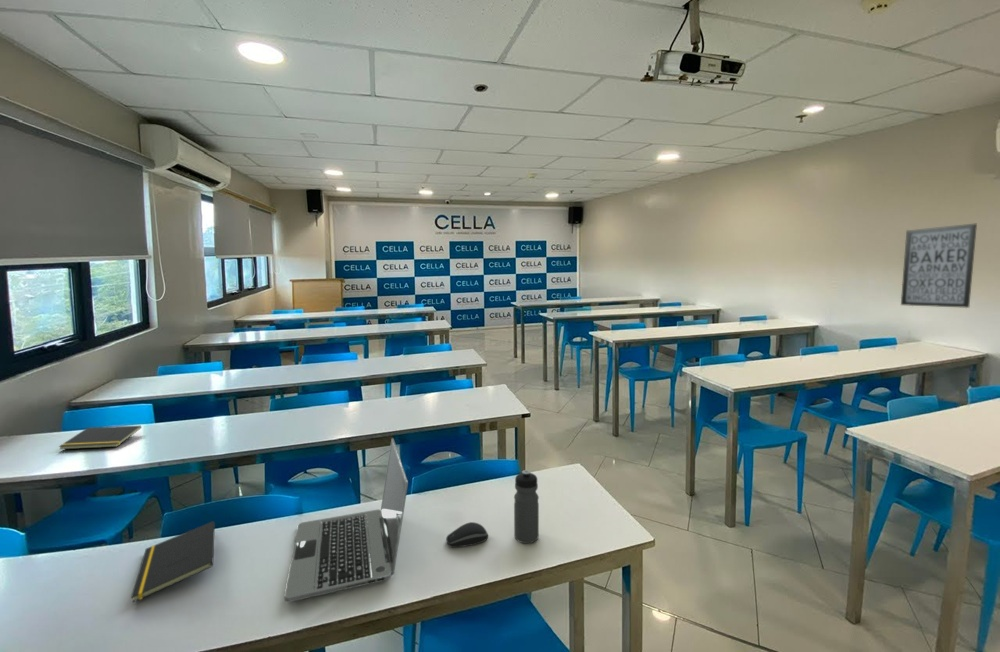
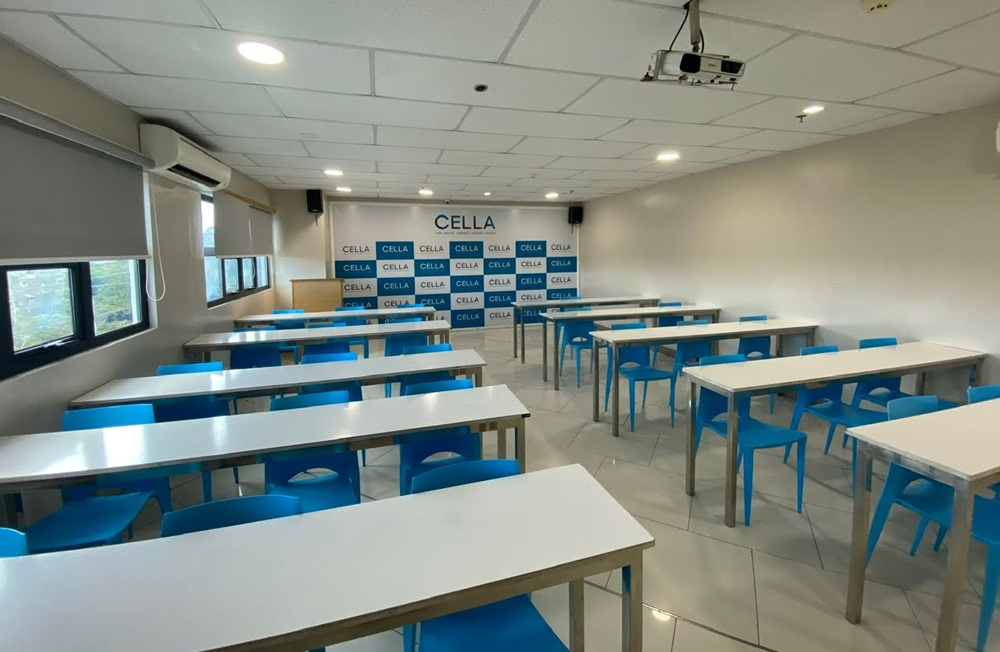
- notepad [130,520,216,603]
- wall art [900,223,978,309]
- laptop [284,437,409,603]
- computer mouse [445,521,489,548]
- water bottle [513,469,540,544]
- notepad [58,425,142,450]
